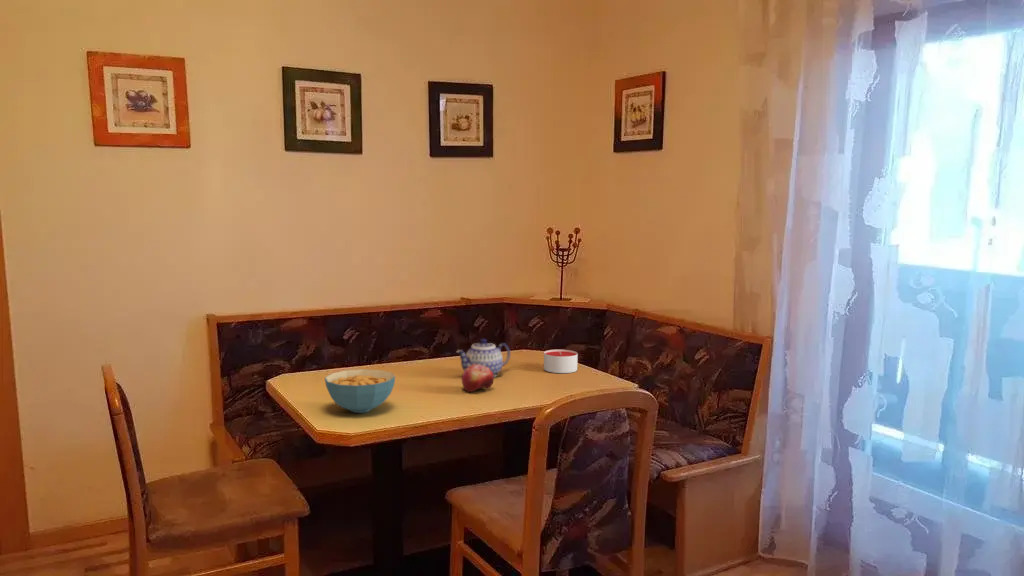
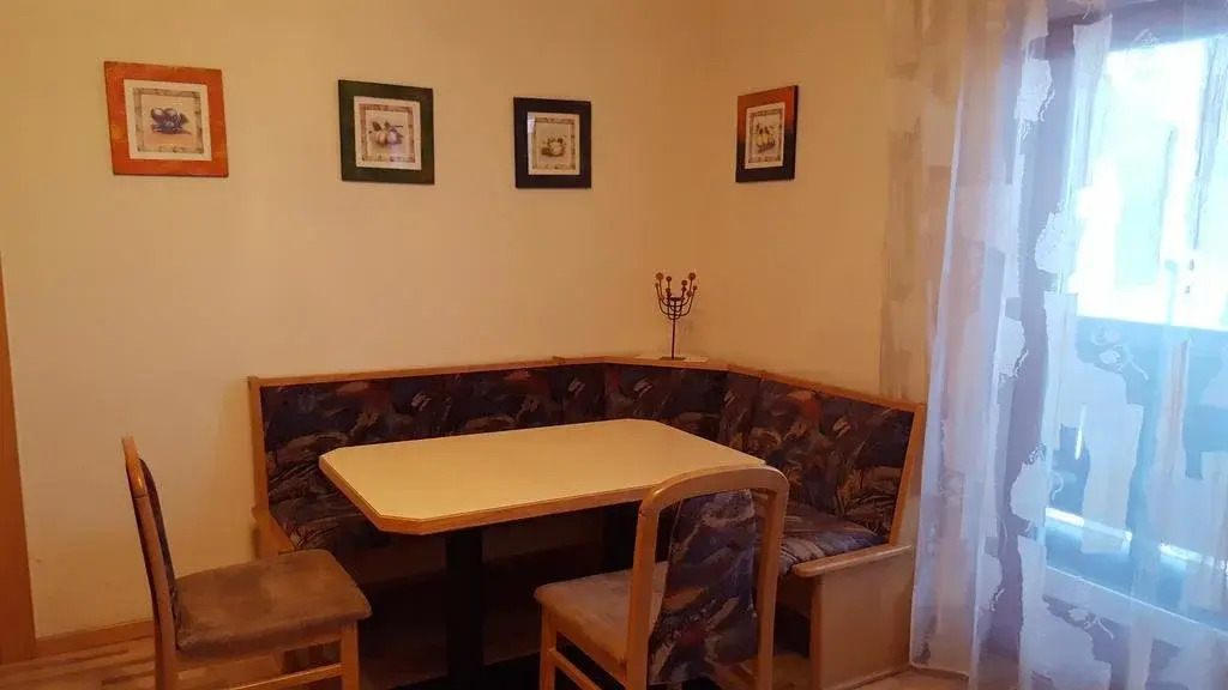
- fruit [461,364,495,393]
- teapot [455,338,511,378]
- cereal bowl [324,368,396,414]
- candle [543,349,579,374]
